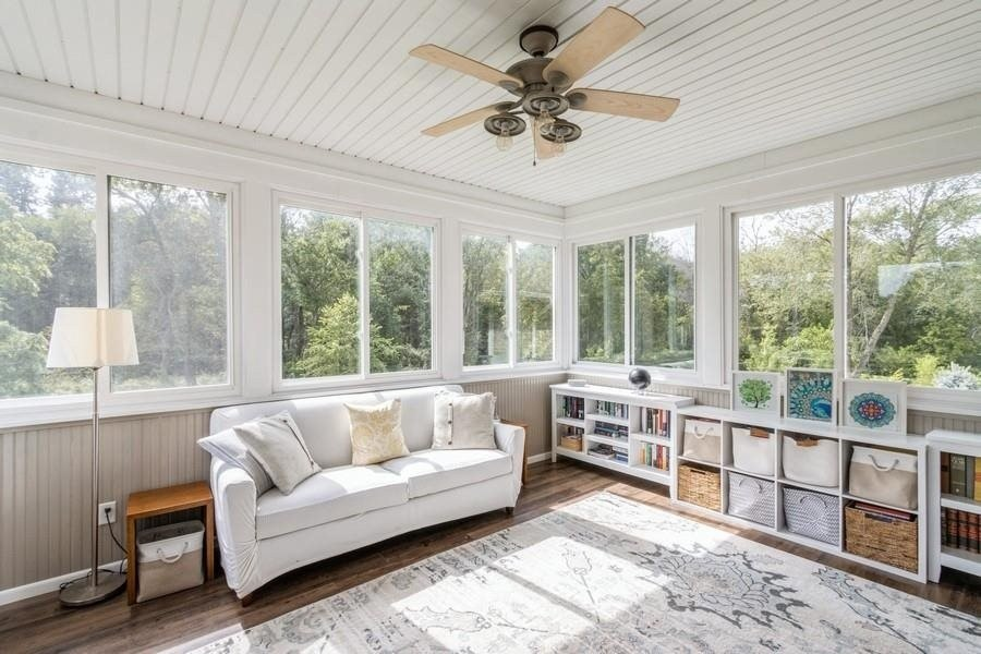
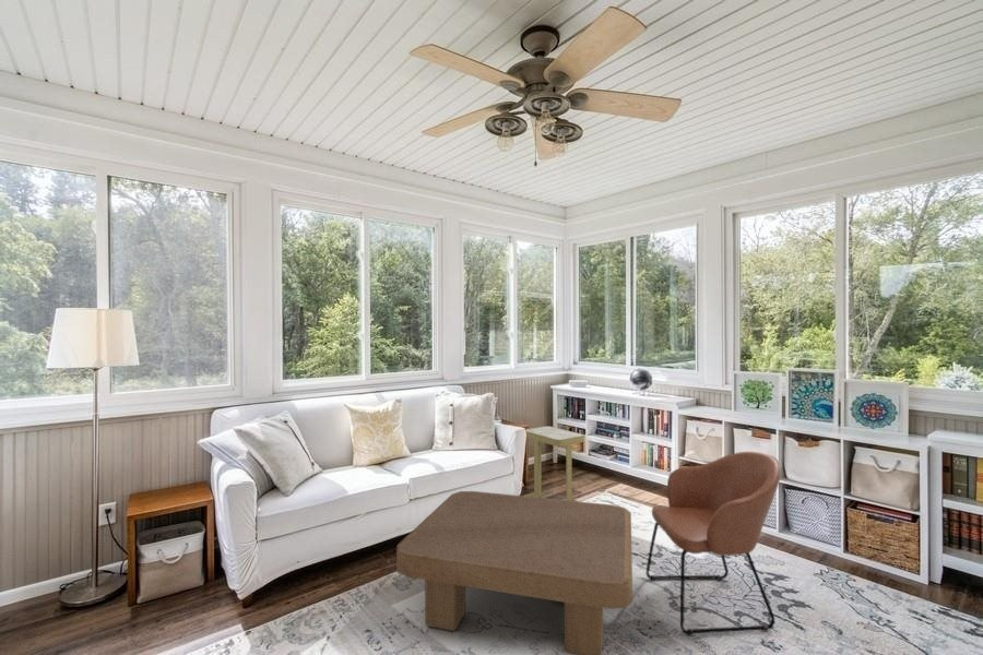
+ coffee table [395,490,633,655]
+ chair [646,451,782,636]
+ side table [522,425,585,501]
